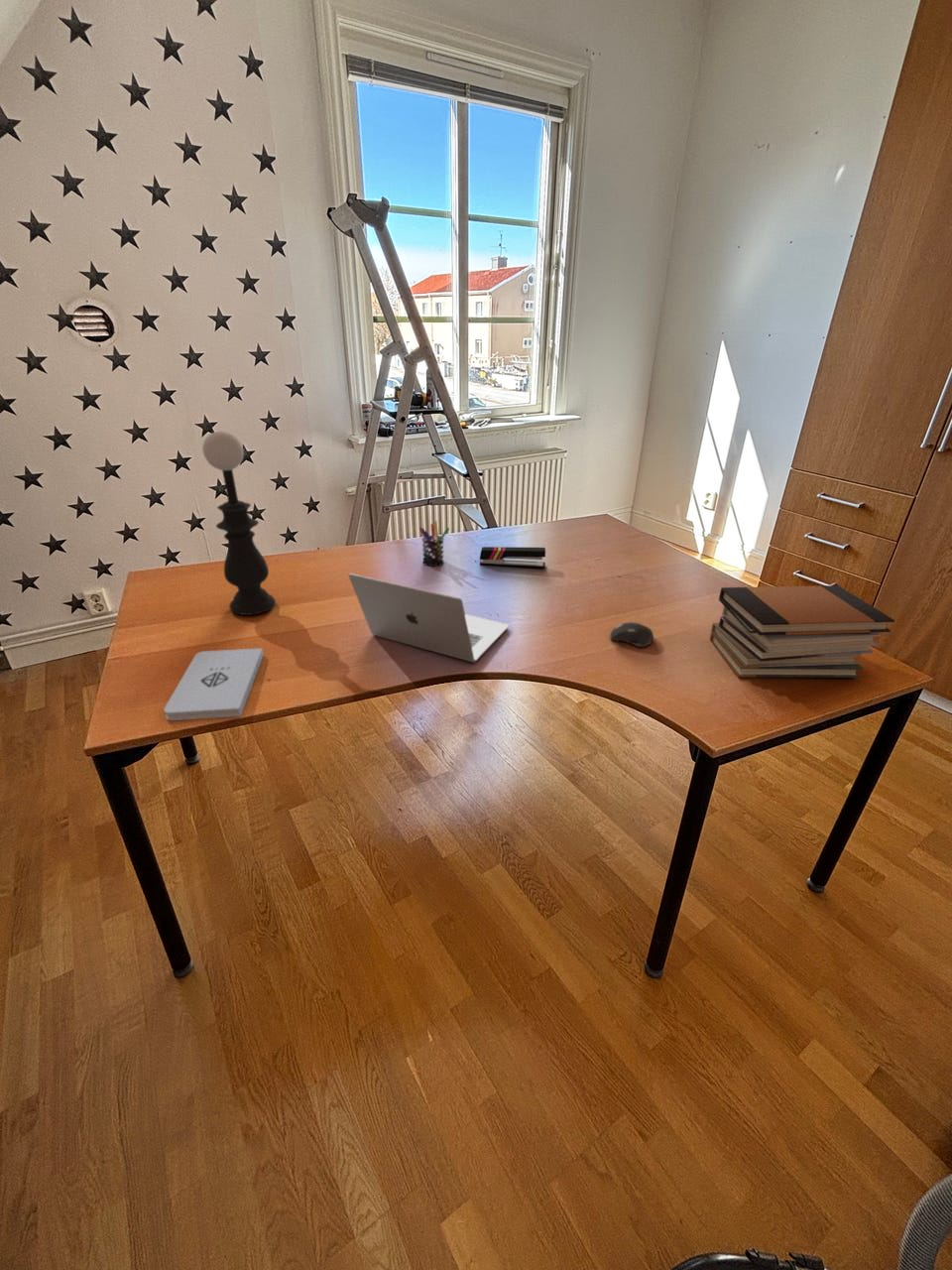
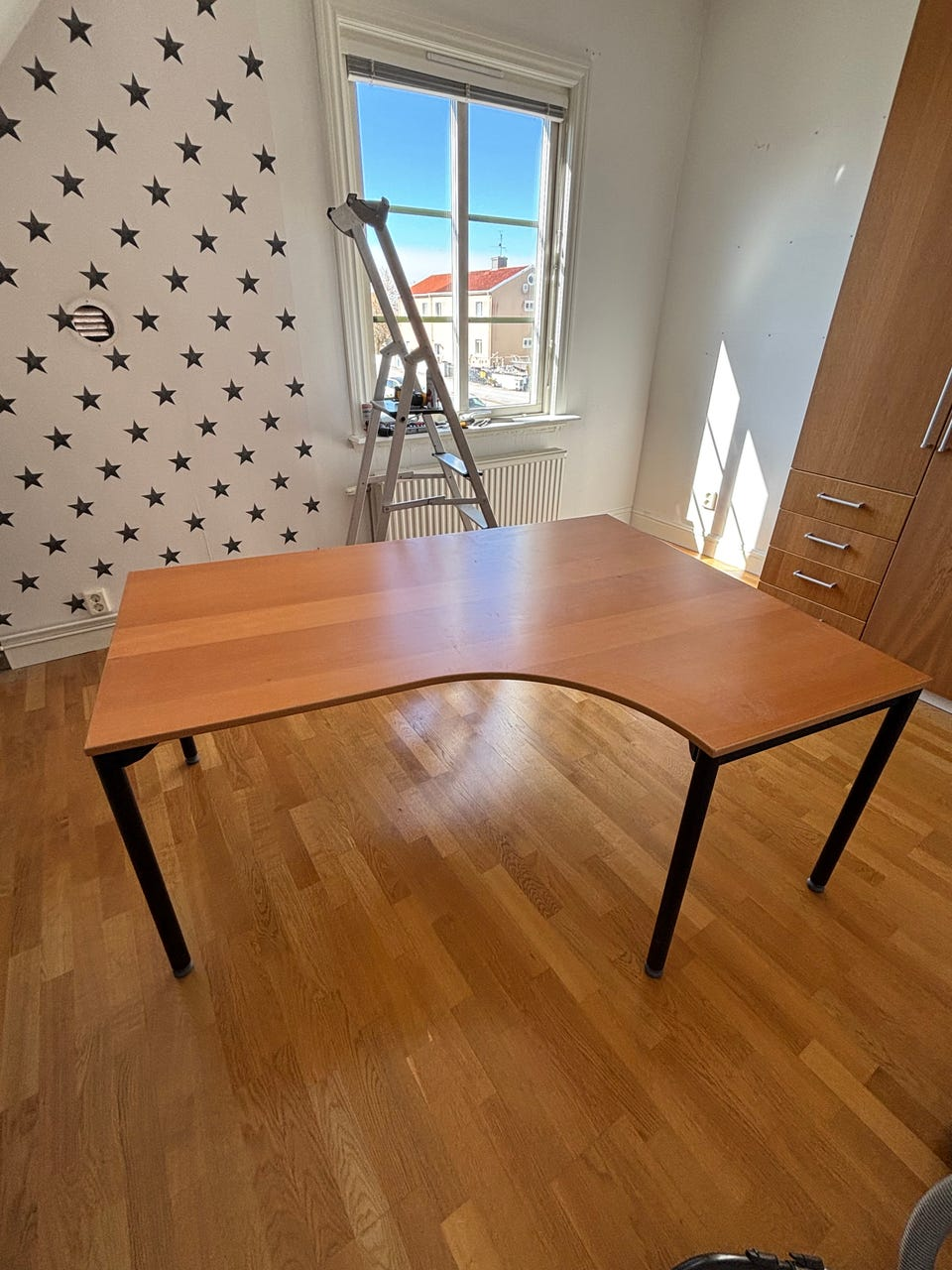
- pen holder [418,520,450,568]
- book stack [709,584,895,679]
- computer mouse [609,621,654,648]
- laptop [347,572,510,664]
- table lamp [201,431,277,616]
- stapler [479,546,546,570]
- notepad [163,647,265,721]
